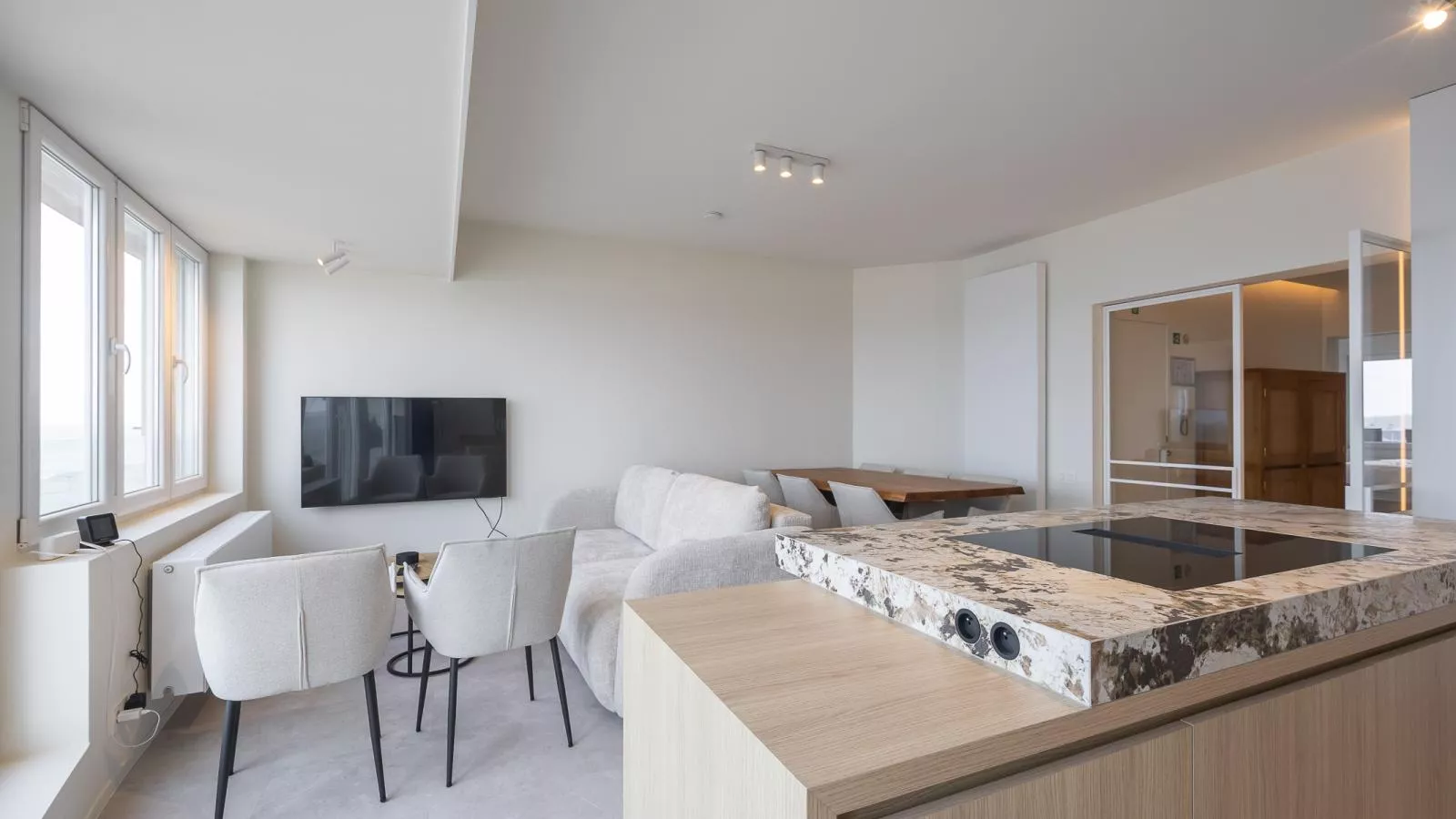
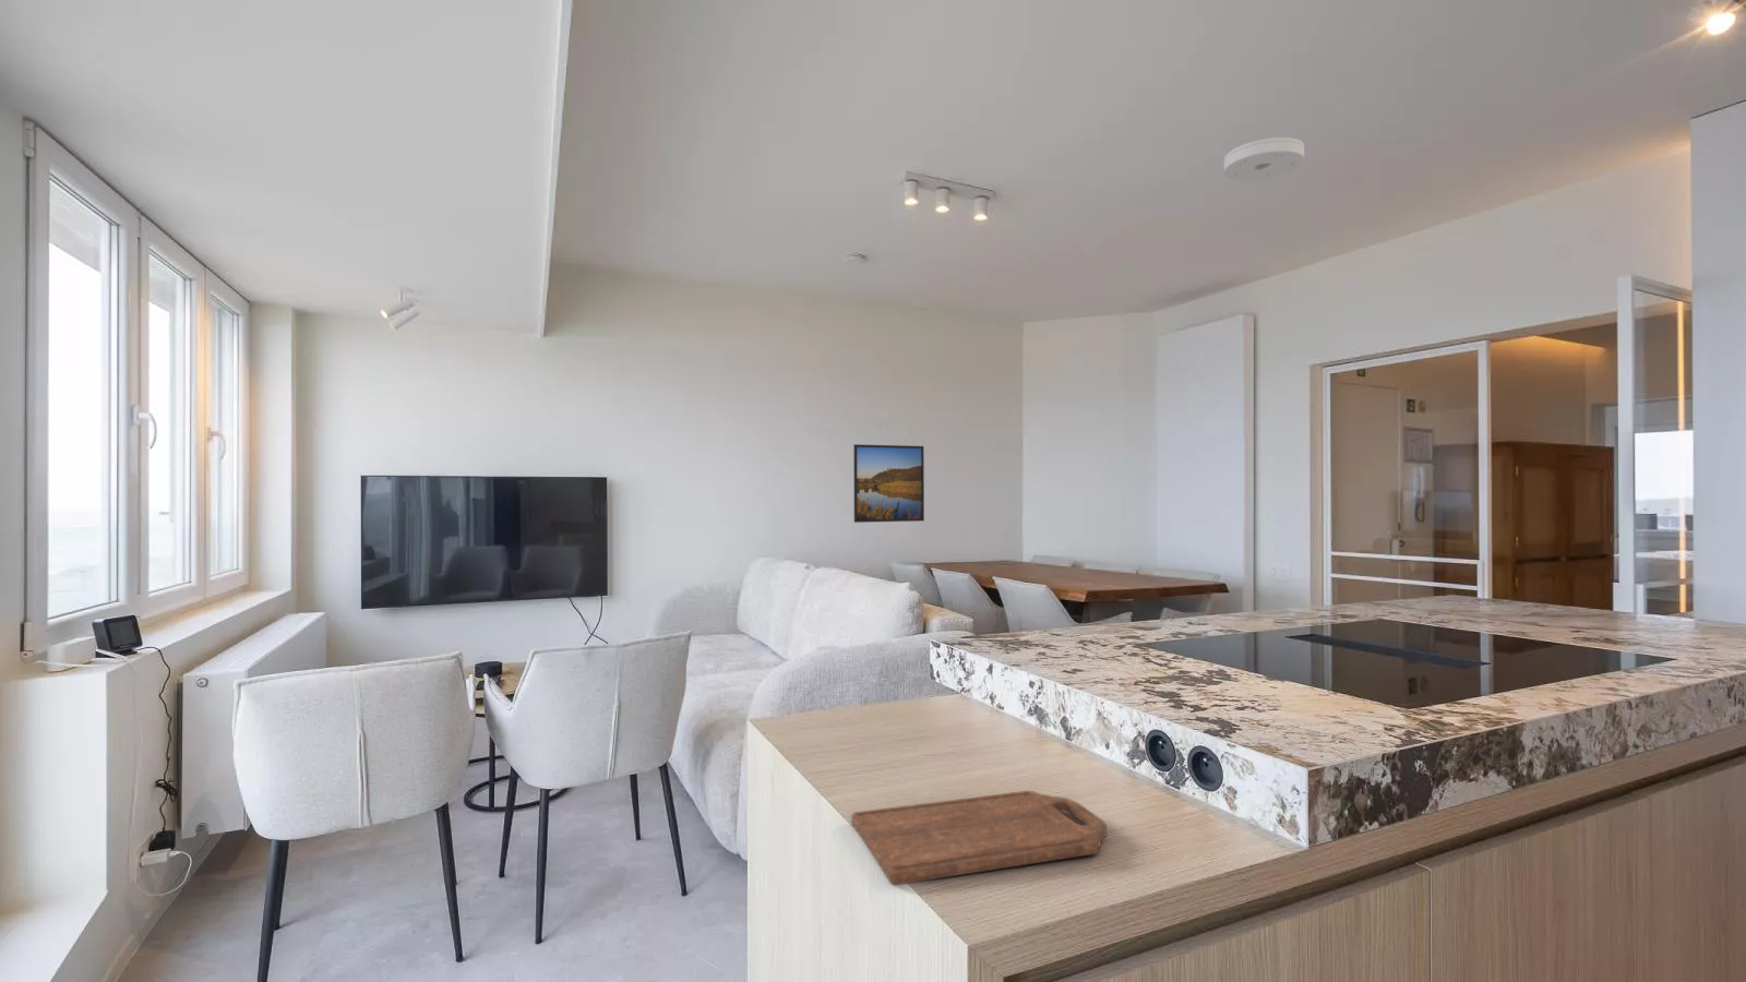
+ cutting board [850,790,1108,886]
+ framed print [853,442,926,524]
+ smoke detector [1223,137,1305,182]
